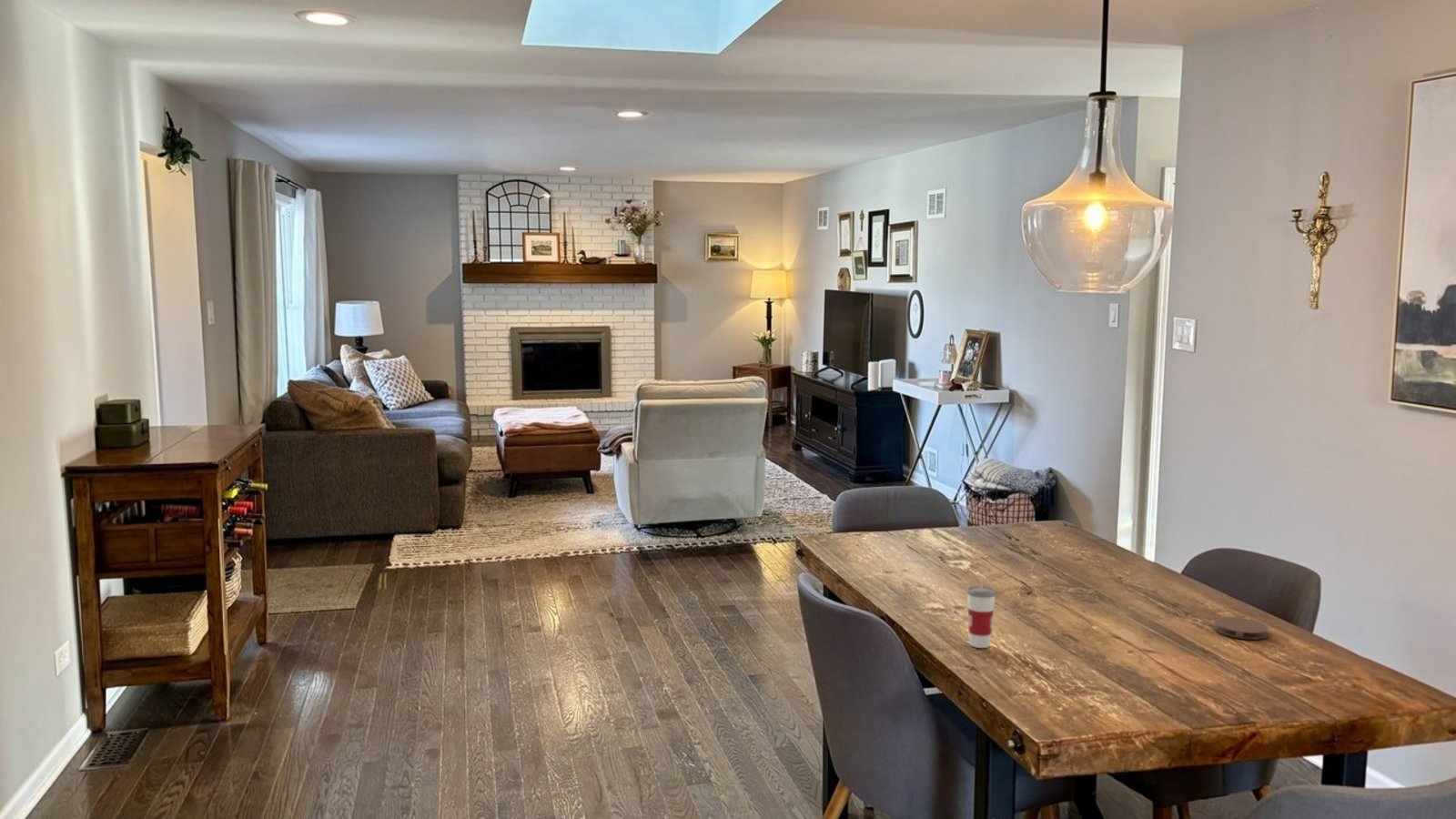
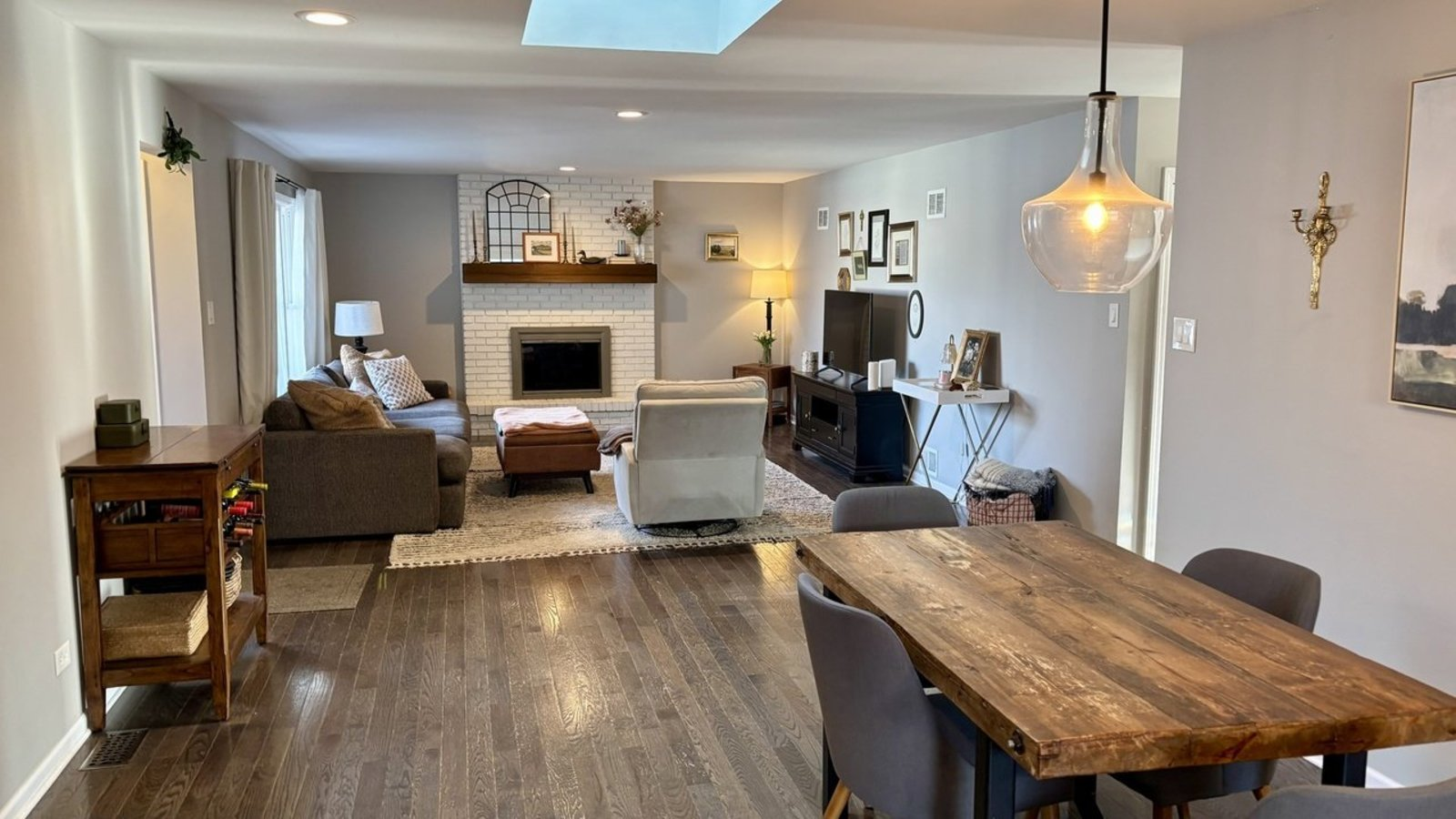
- coaster [1213,616,1269,641]
- cup [966,571,996,649]
